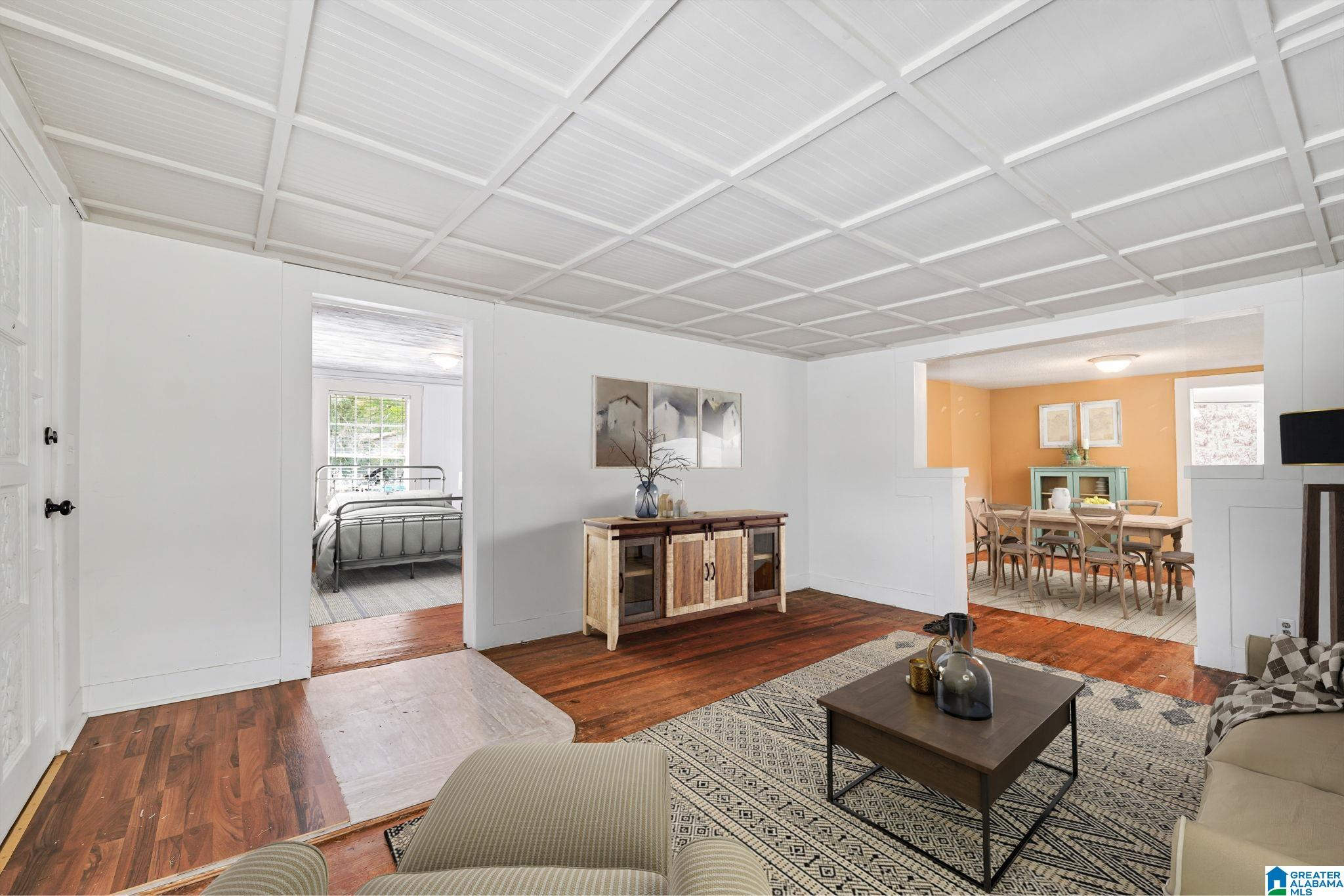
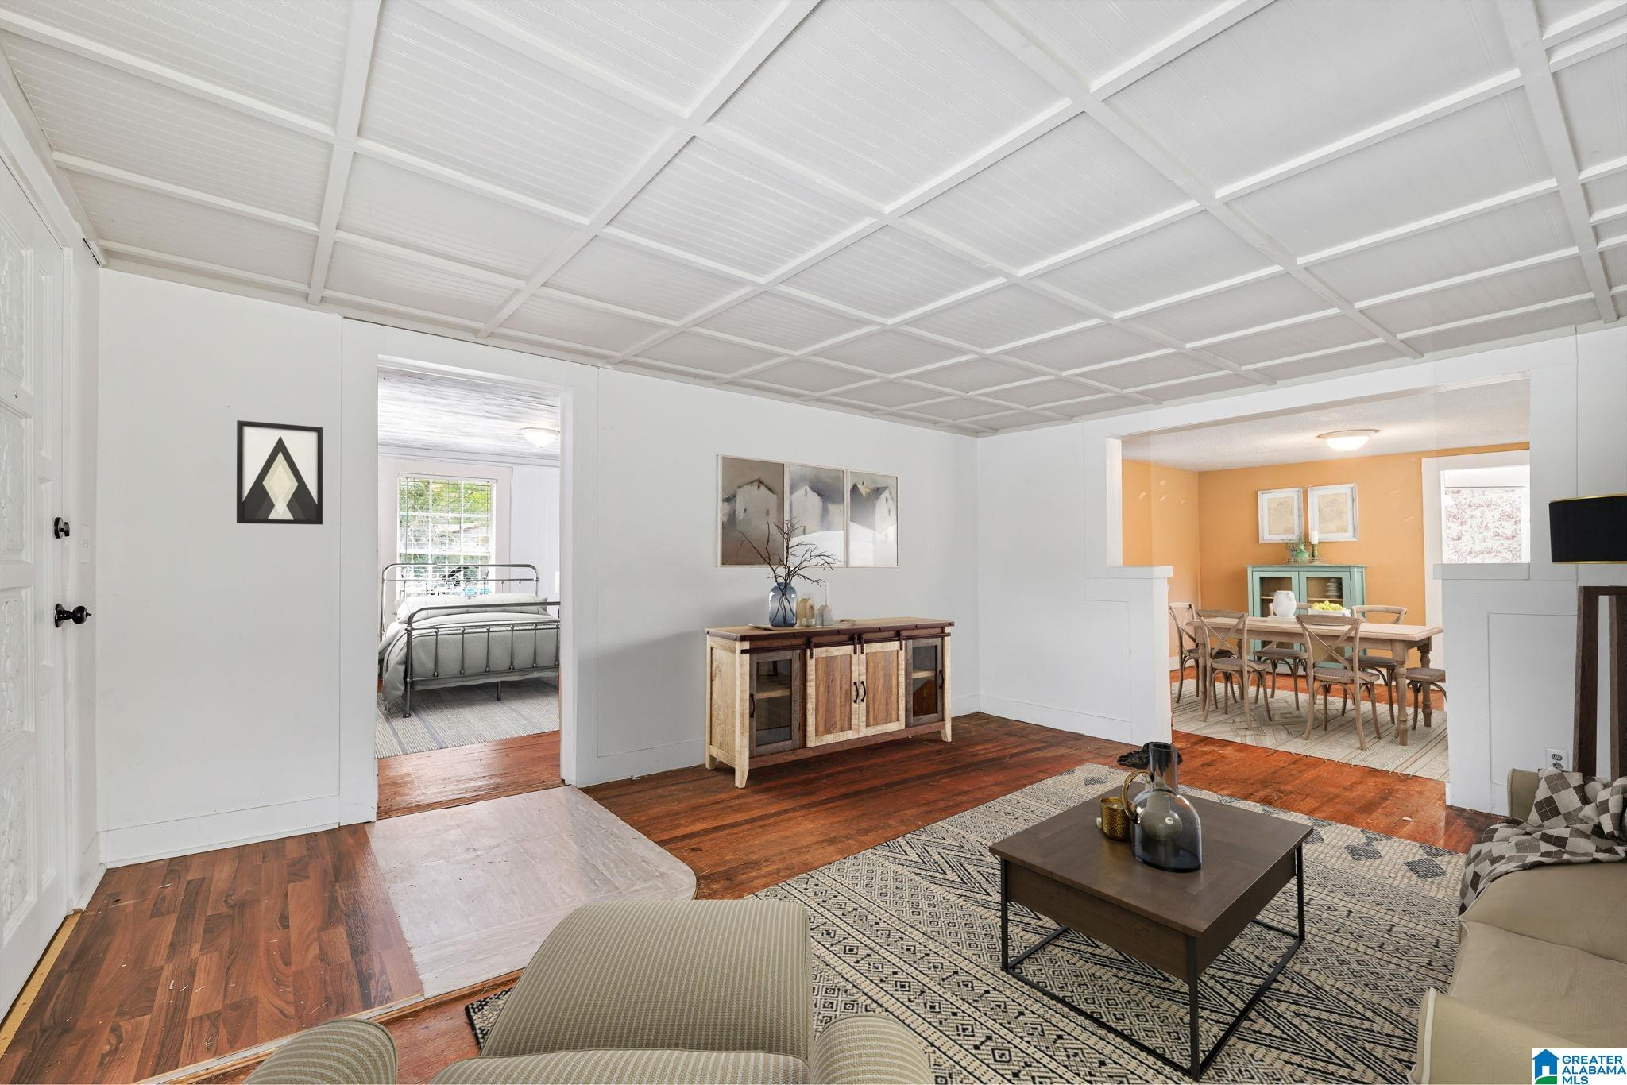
+ wall art [236,419,323,526]
